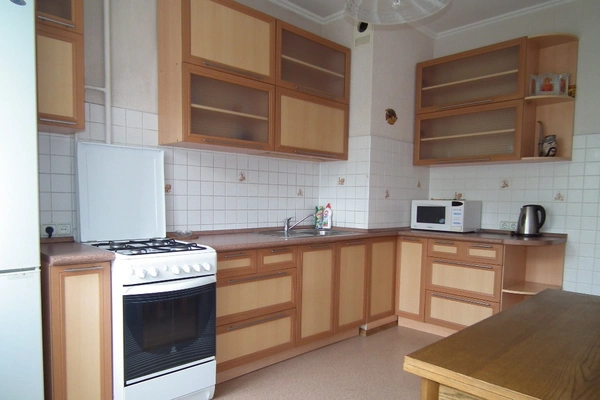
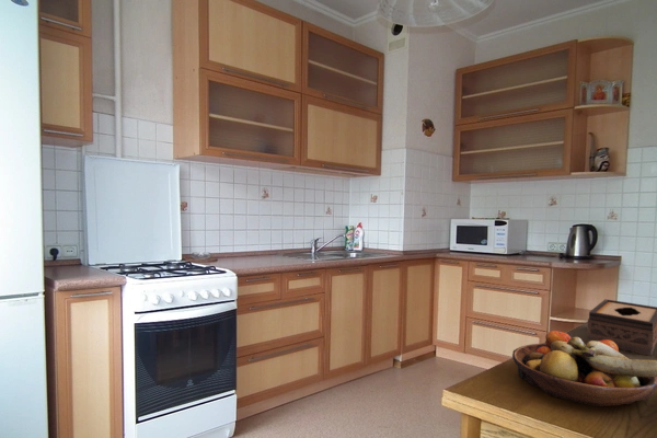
+ fruit bowl [511,330,657,407]
+ tissue box [586,298,657,357]
